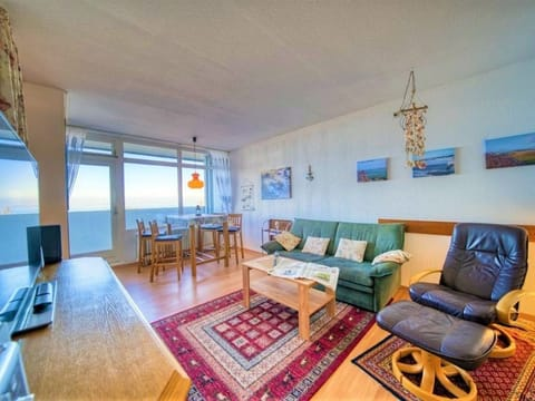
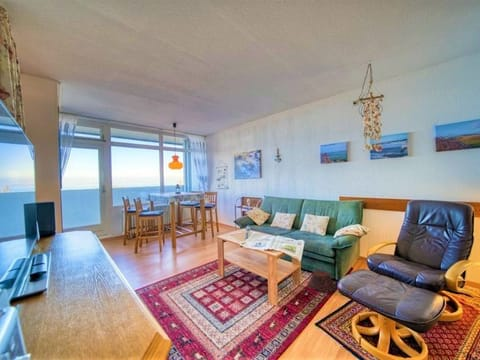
+ woven basket [307,270,337,294]
